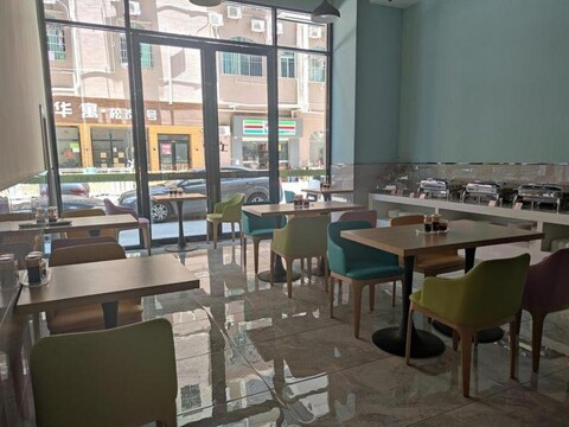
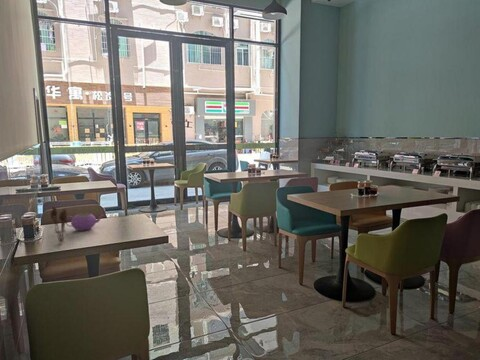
+ utensil holder [49,205,68,243]
+ teapot [65,212,104,232]
